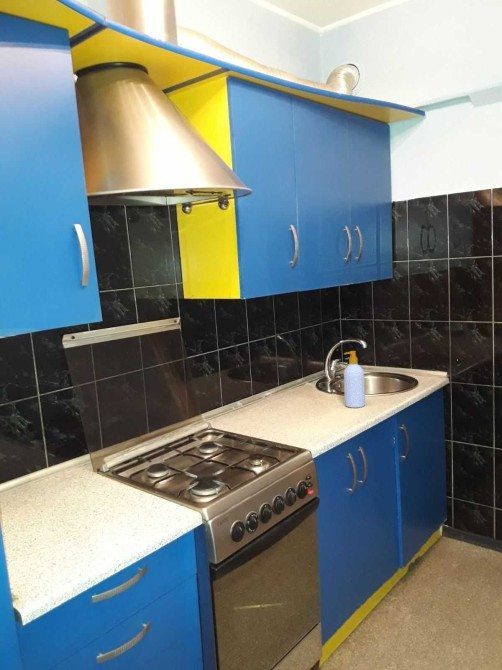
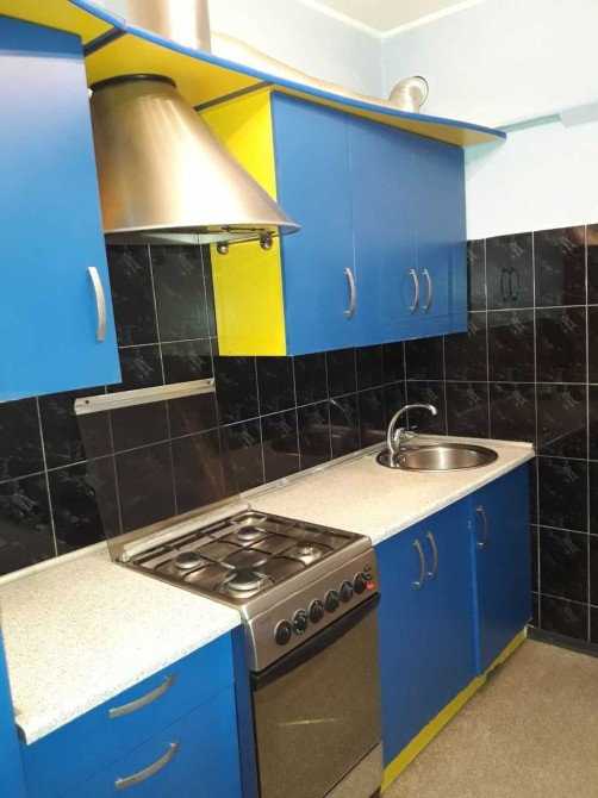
- soap bottle [343,350,366,409]
